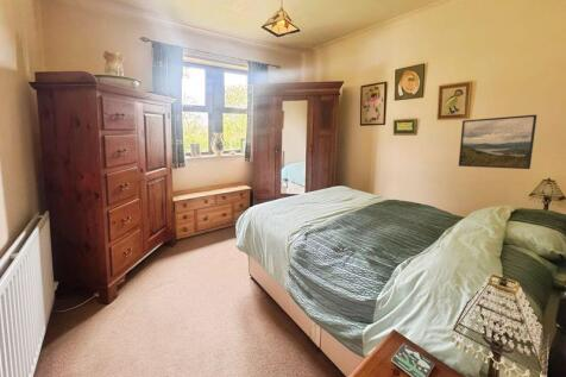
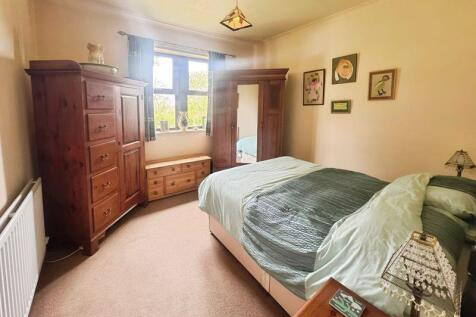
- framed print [458,114,537,170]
